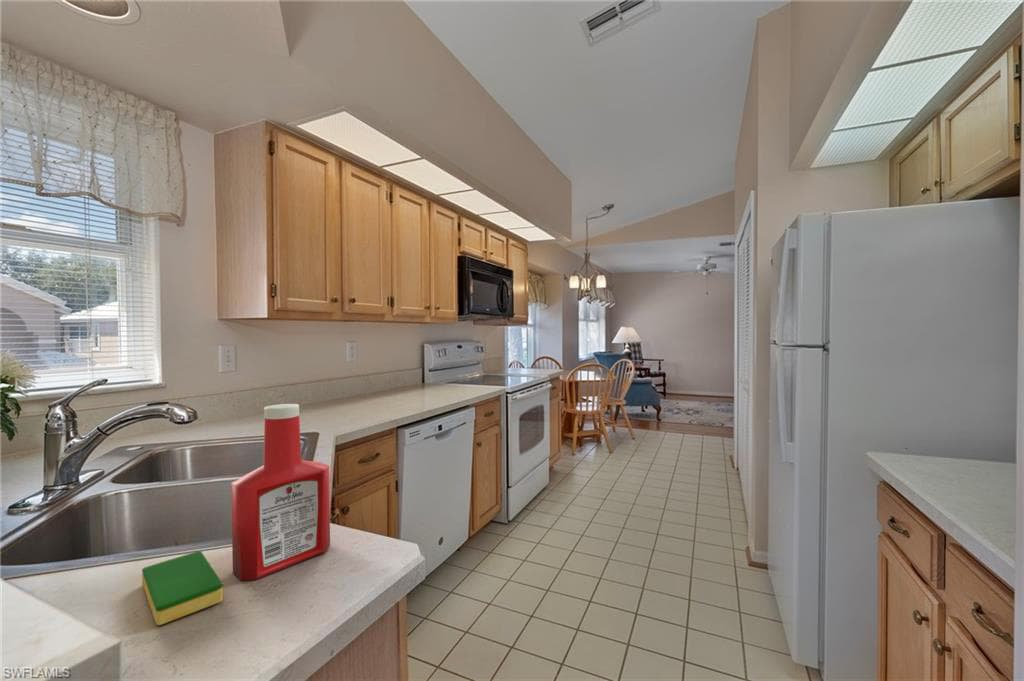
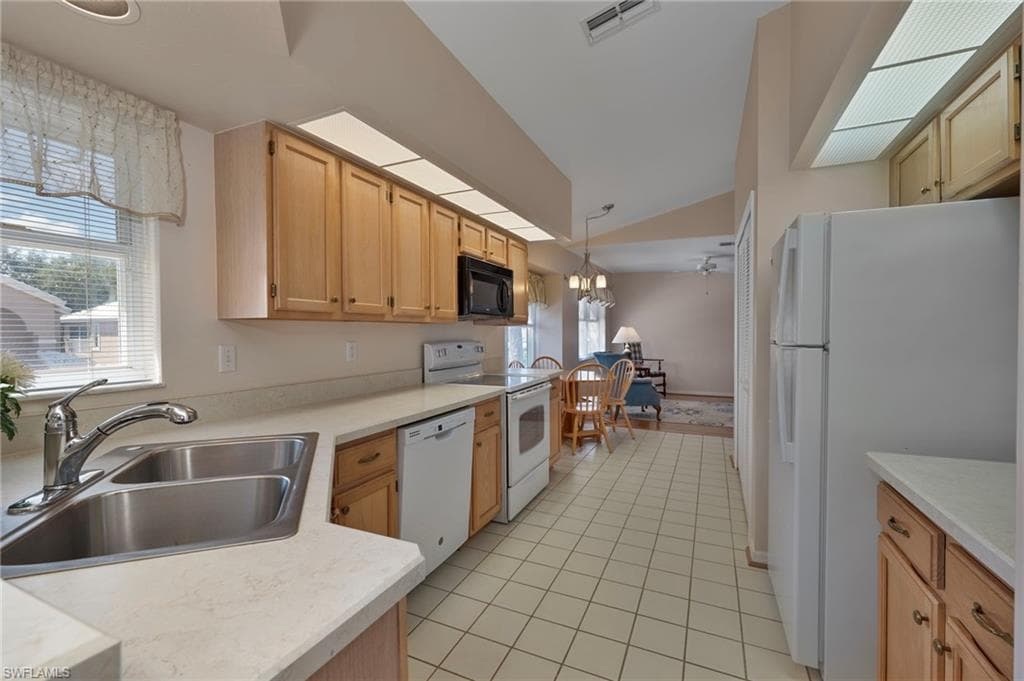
- dish sponge [141,550,224,626]
- soap bottle [230,403,331,582]
